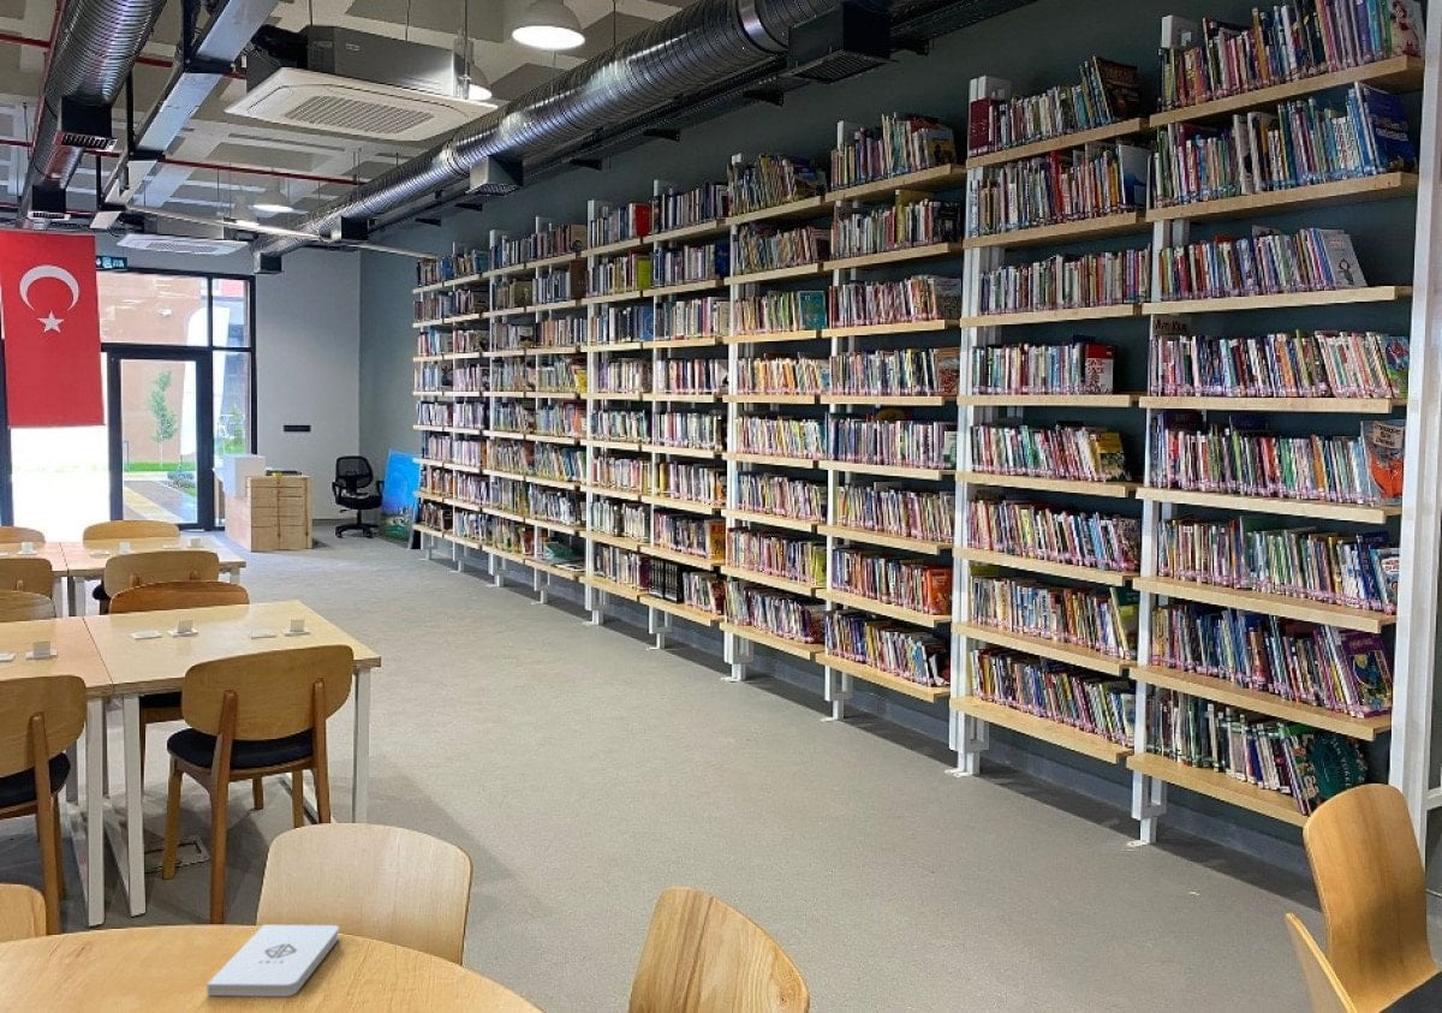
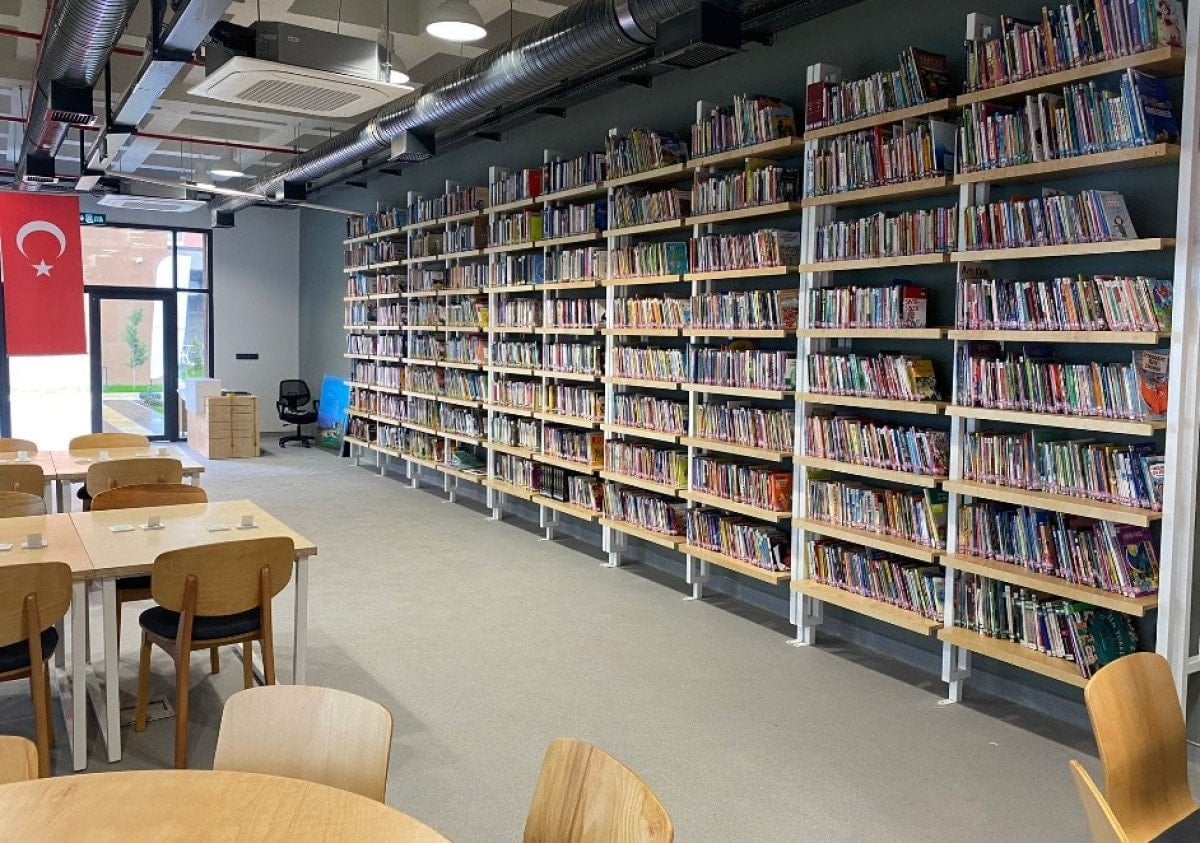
- notepad [205,924,340,997]
